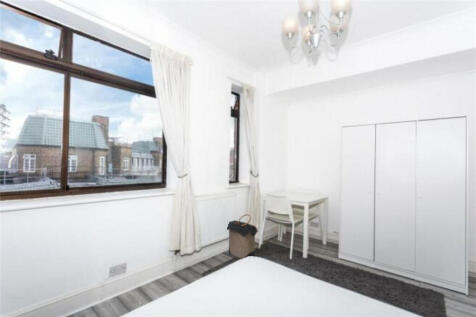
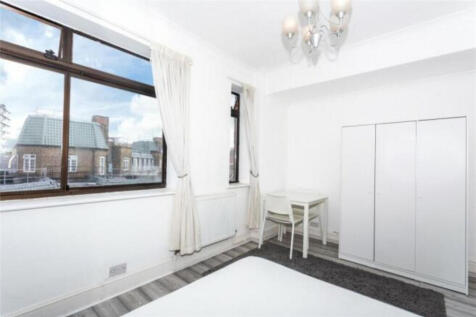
- laundry hamper [226,213,259,260]
